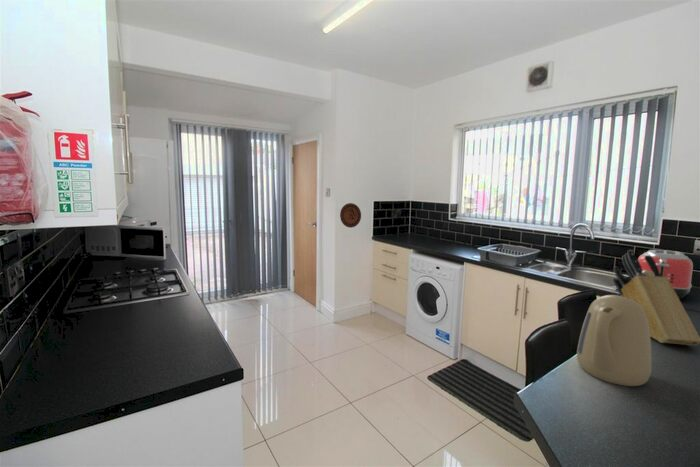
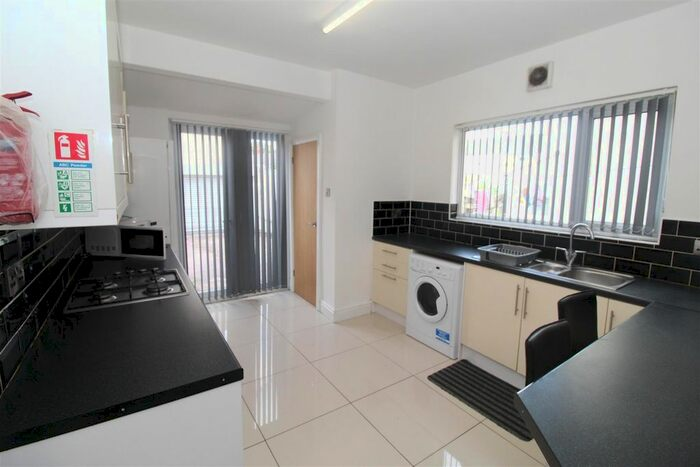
- knife block [612,249,700,346]
- toaster [637,249,694,299]
- decorative plate [339,202,362,229]
- kettle [576,294,653,387]
